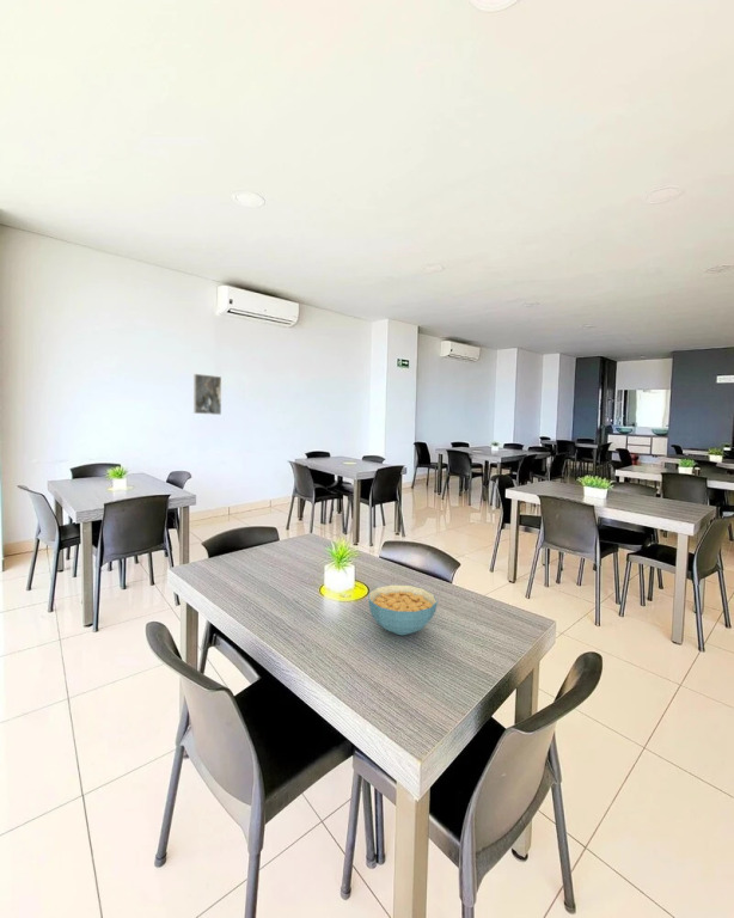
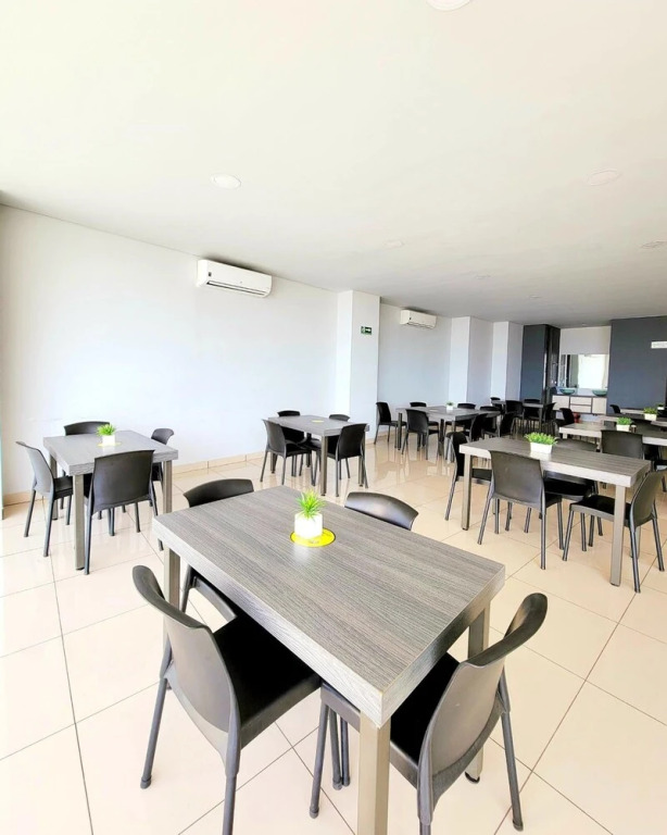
- cereal bowl [367,583,439,636]
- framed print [192,373,222,416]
